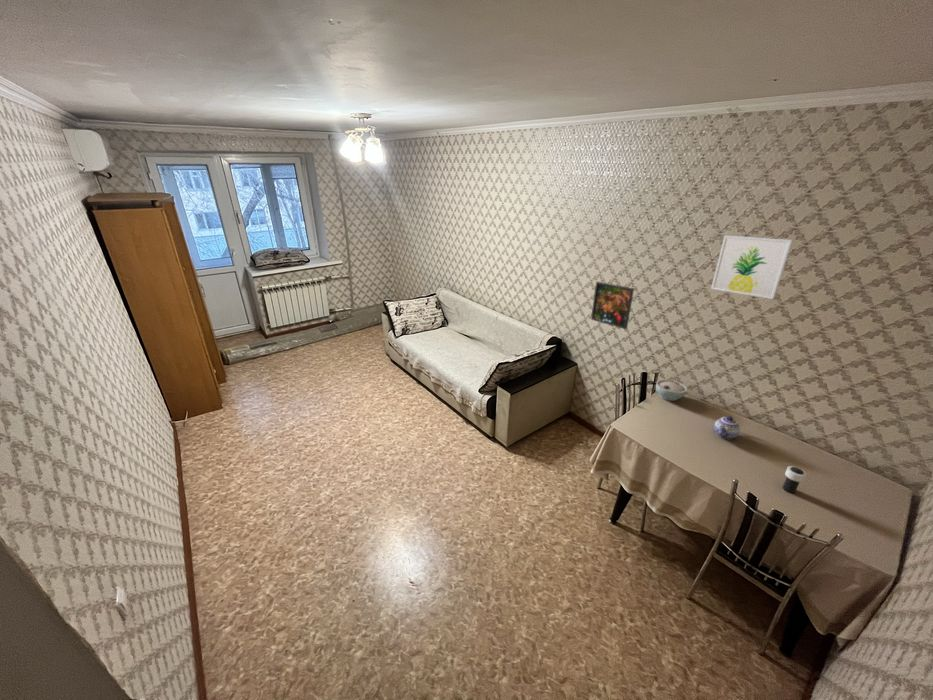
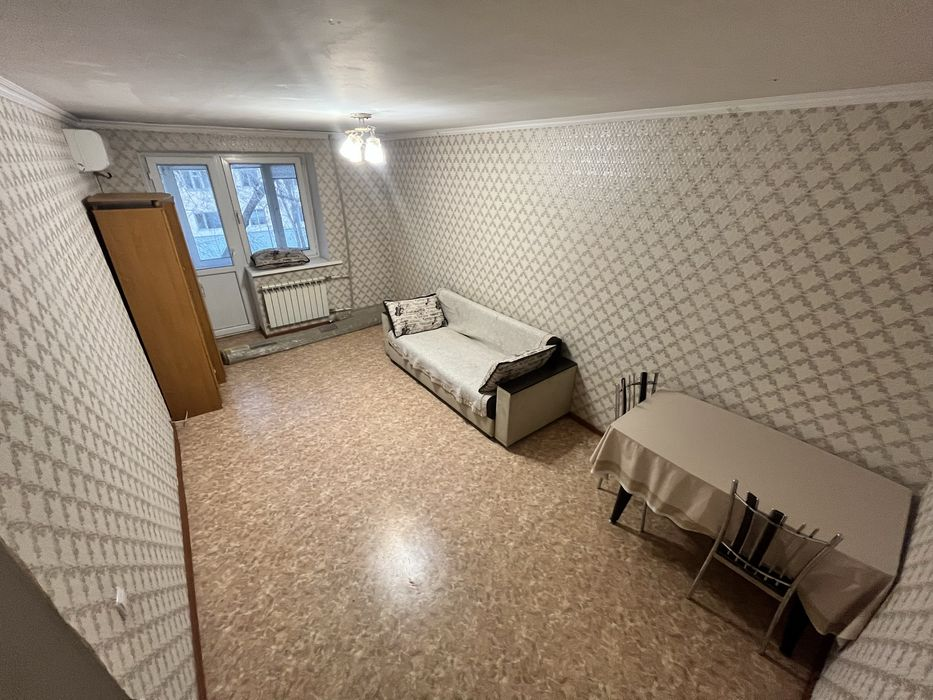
- cup [782,465,807,494]
- teapot [713,415,741,440]
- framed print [590,281,635,330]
- bowl [655,379,688,402]
- wall art [710,235,794,300]
